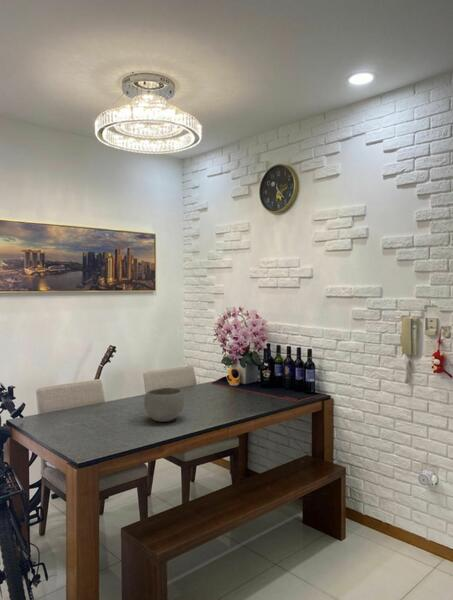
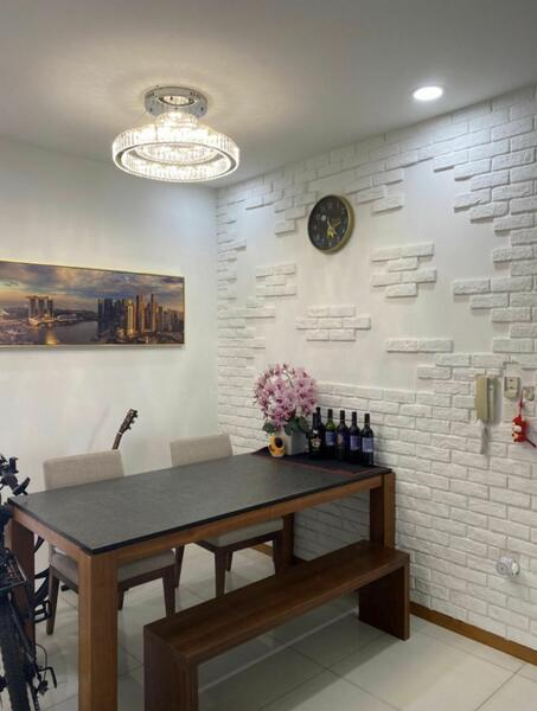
- bowl [143,386,185,423]
